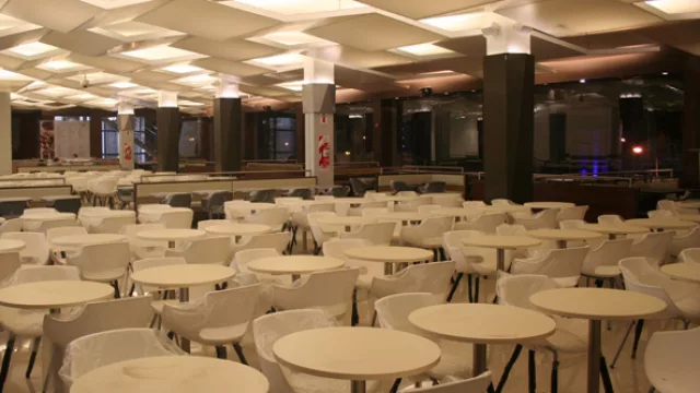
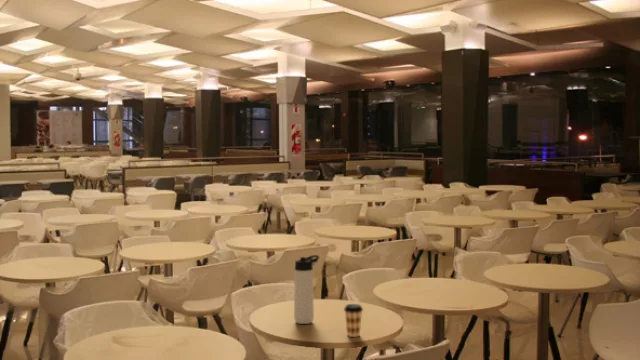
+ thermos bottle [293,254,320,325]
+ coffee cup [343,303,364,338]
